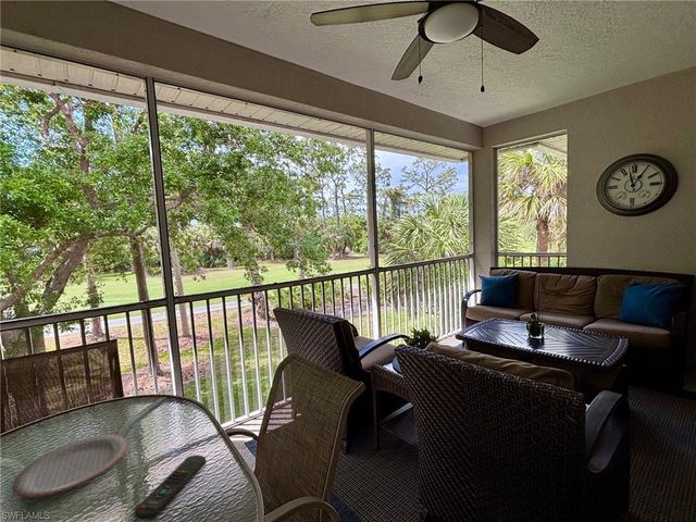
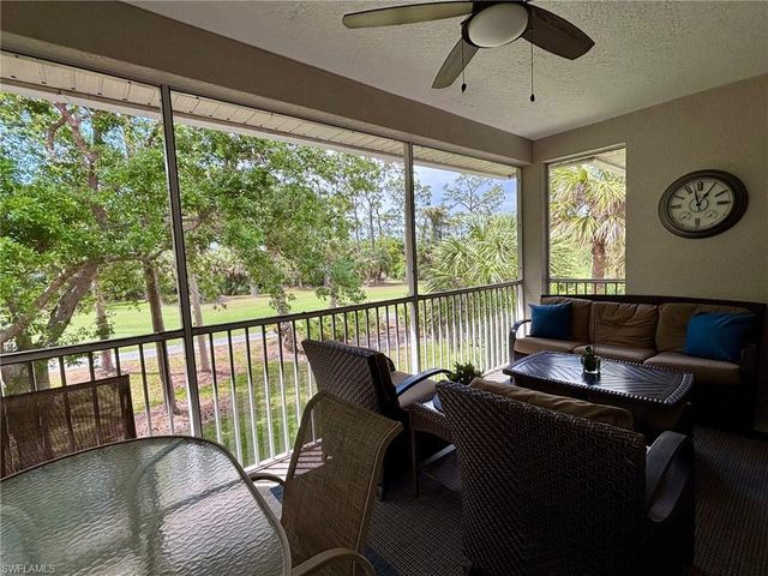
- plate [11,434,128,499]
- remote control [134,455,207,521]
